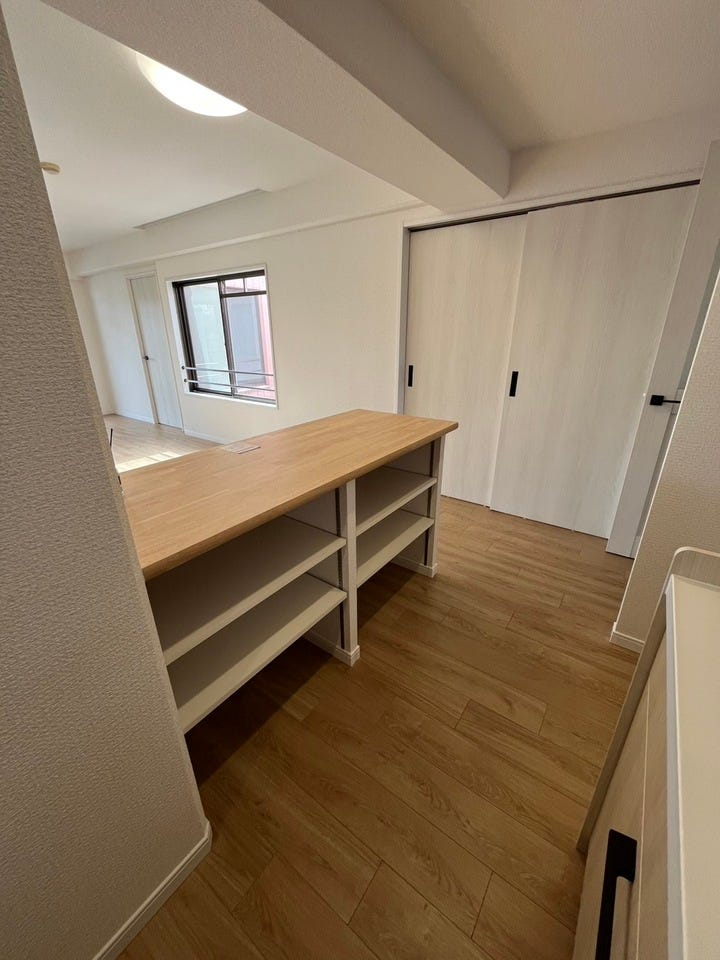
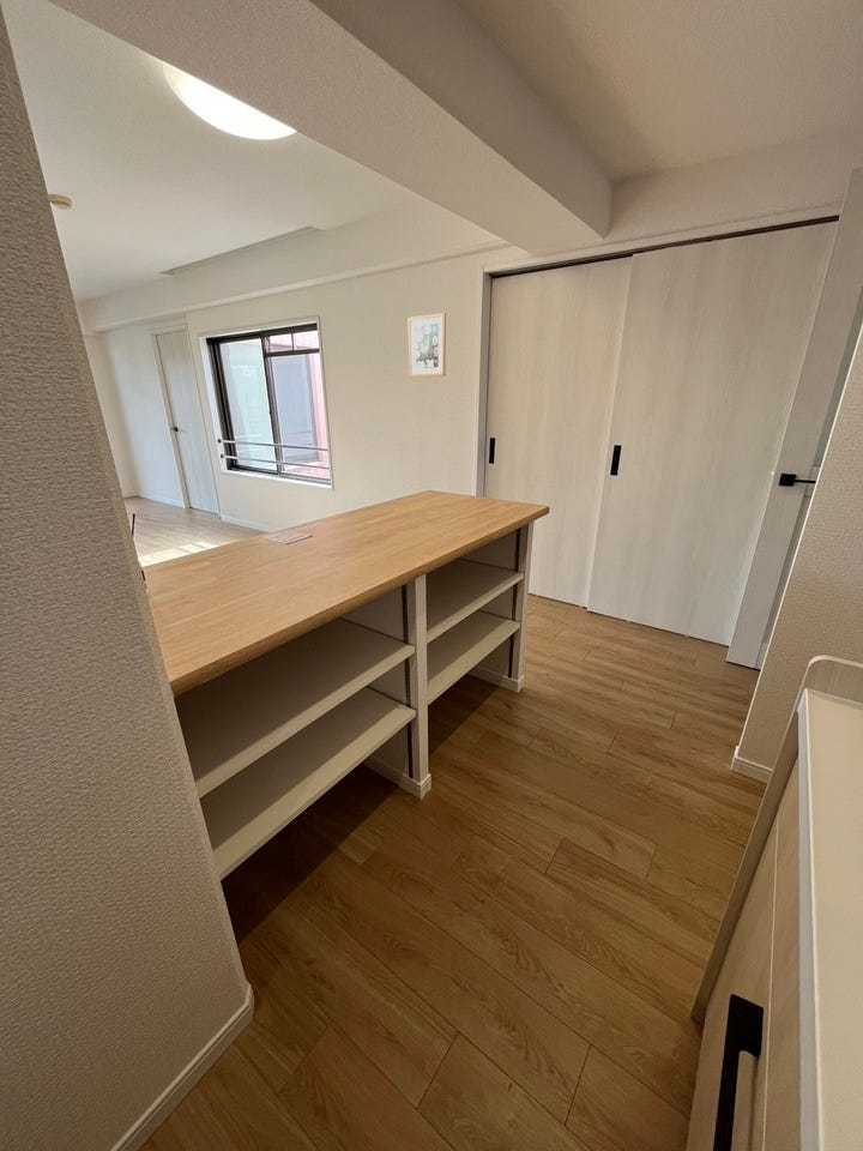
+ wall art [408,312,447,379]
